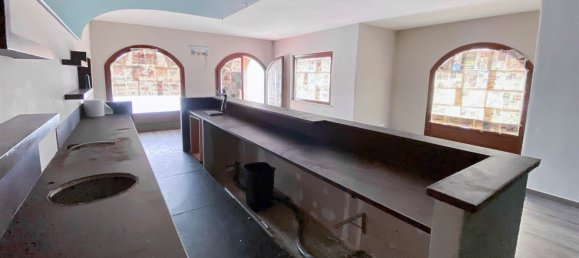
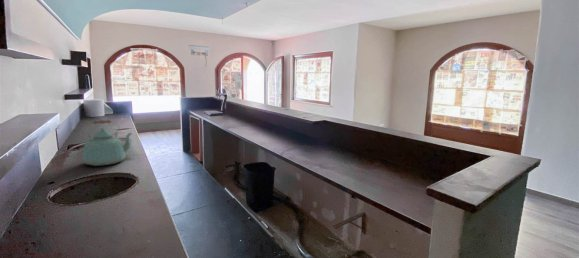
+ kettle [82,119,132,167]
